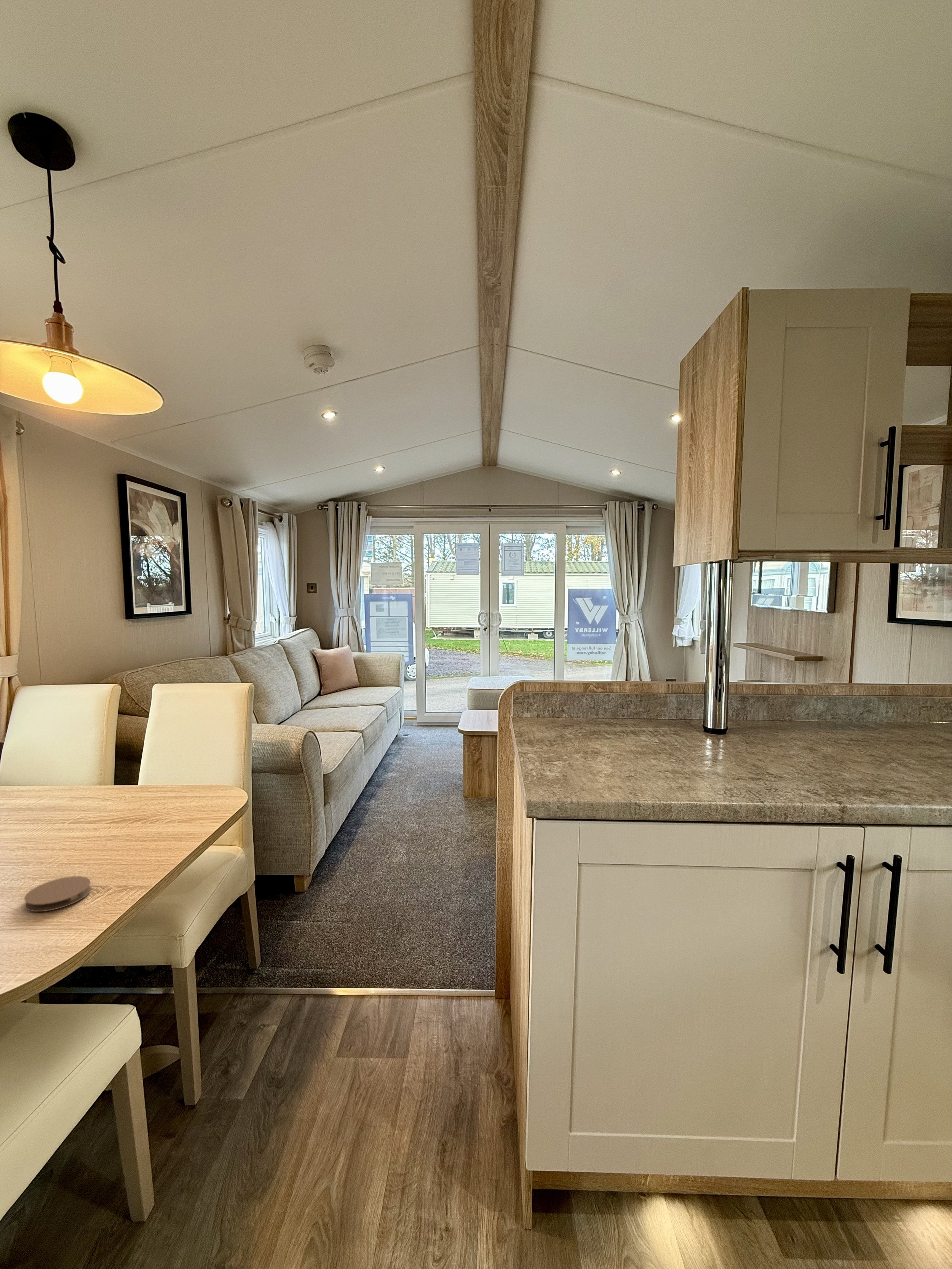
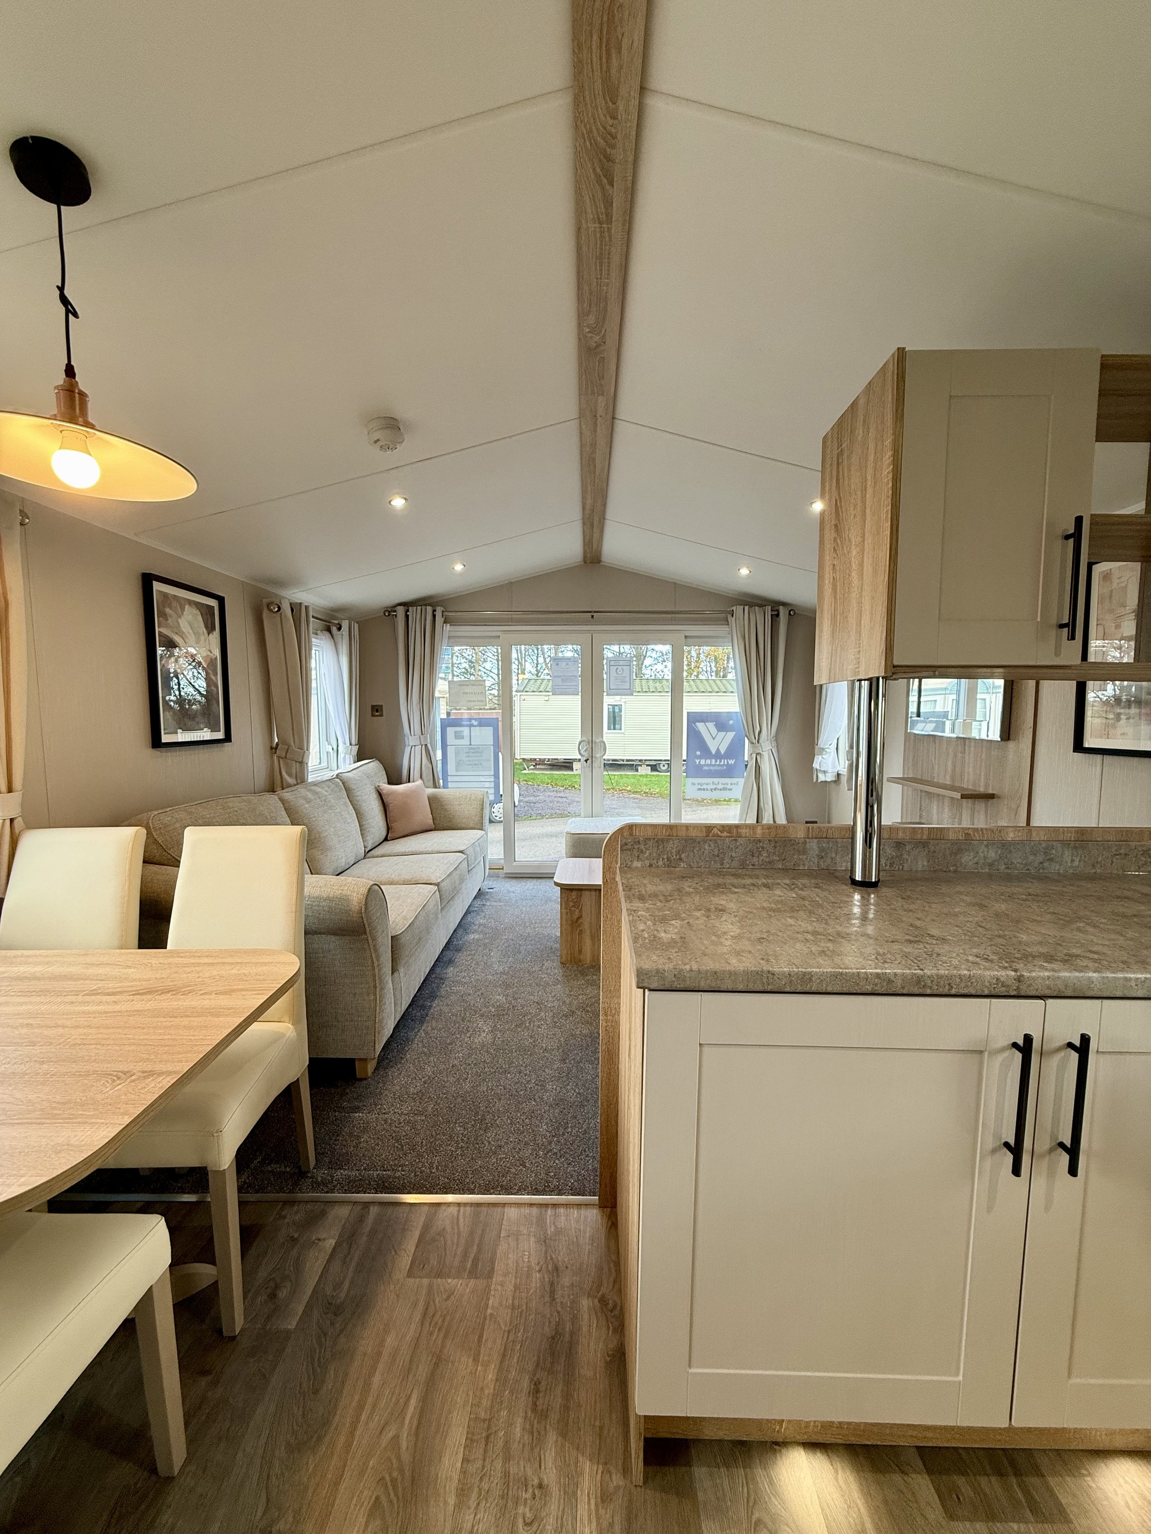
- coaster [24,876,91,912]
